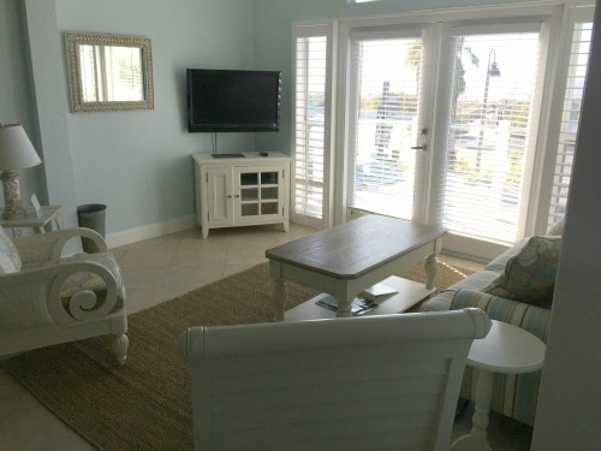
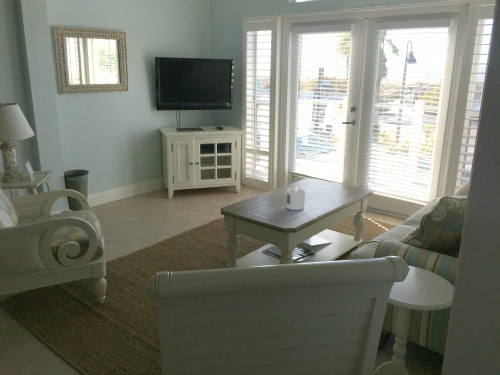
+ candle [286,186,306,211]
